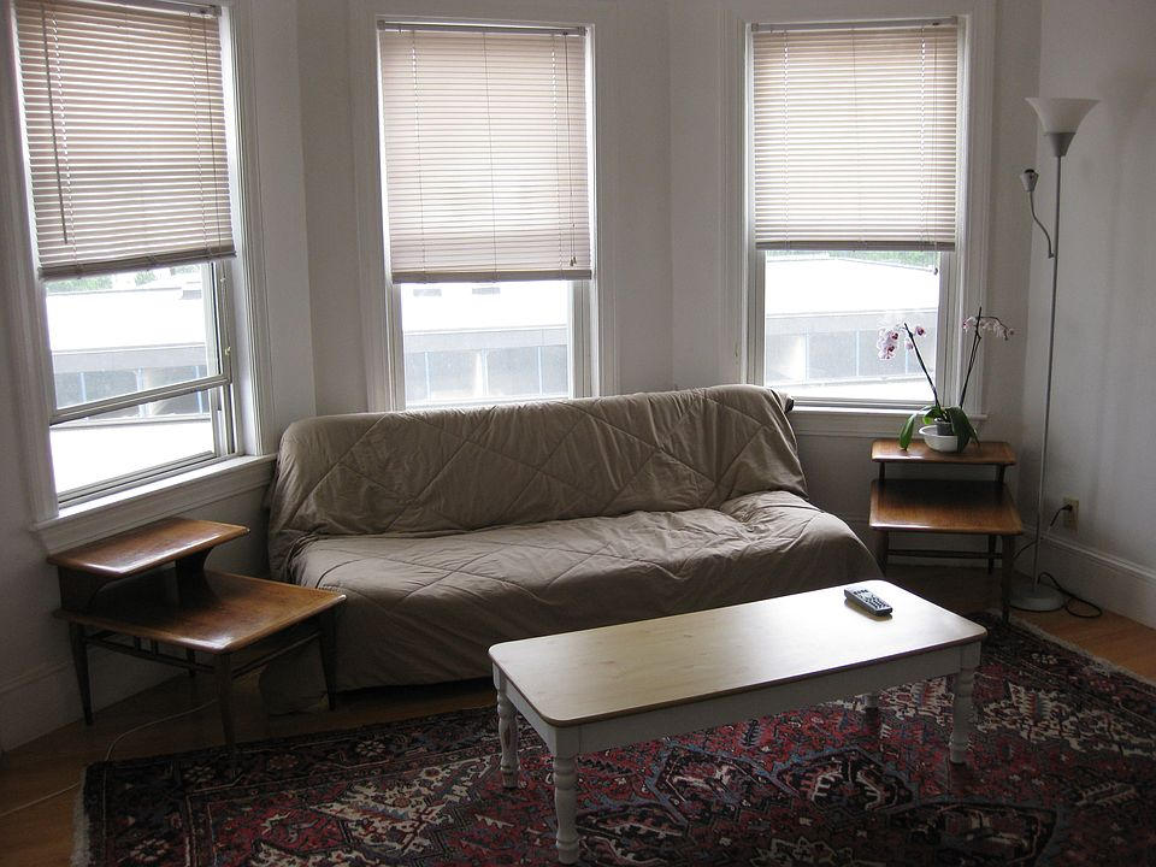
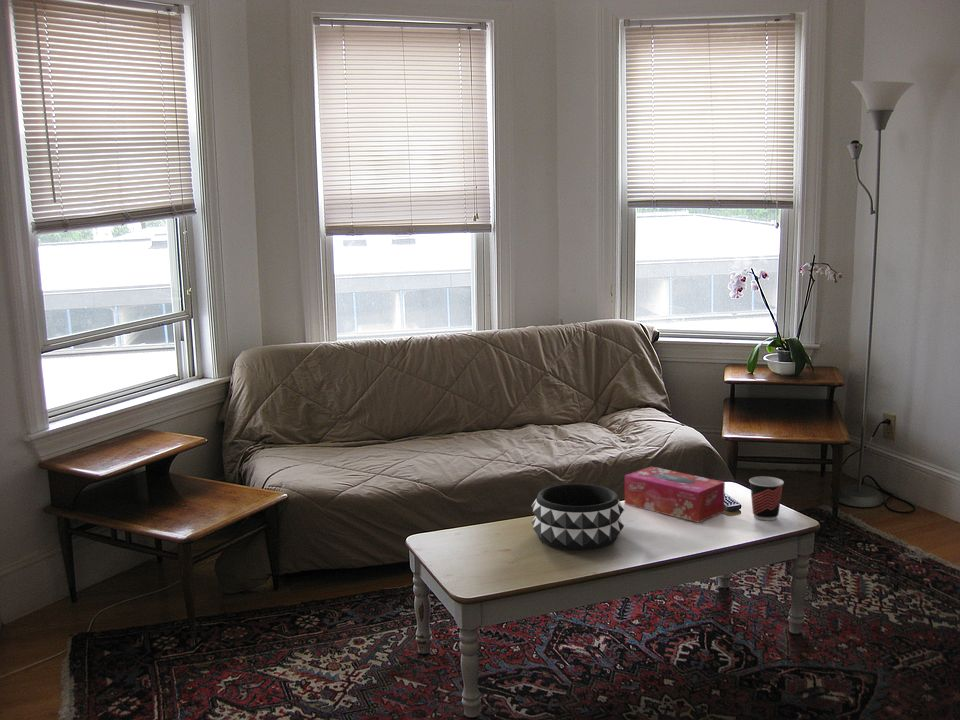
+ tissue box [624,466,726,524]
+ decorative bowl [531,483,625,551]
+ cup [748,476,785,521]
